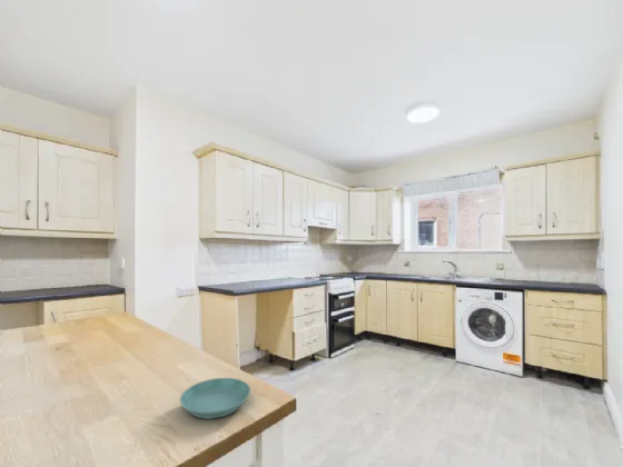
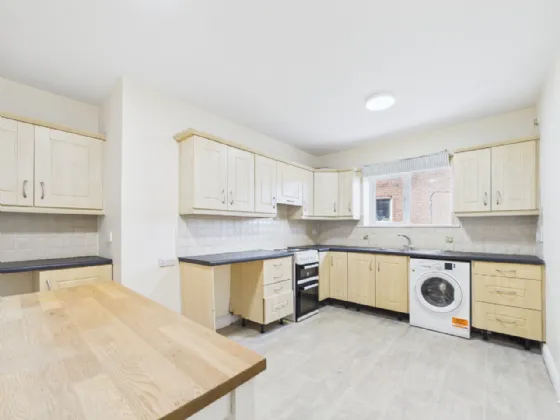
- saucer [179,377,251,420]
